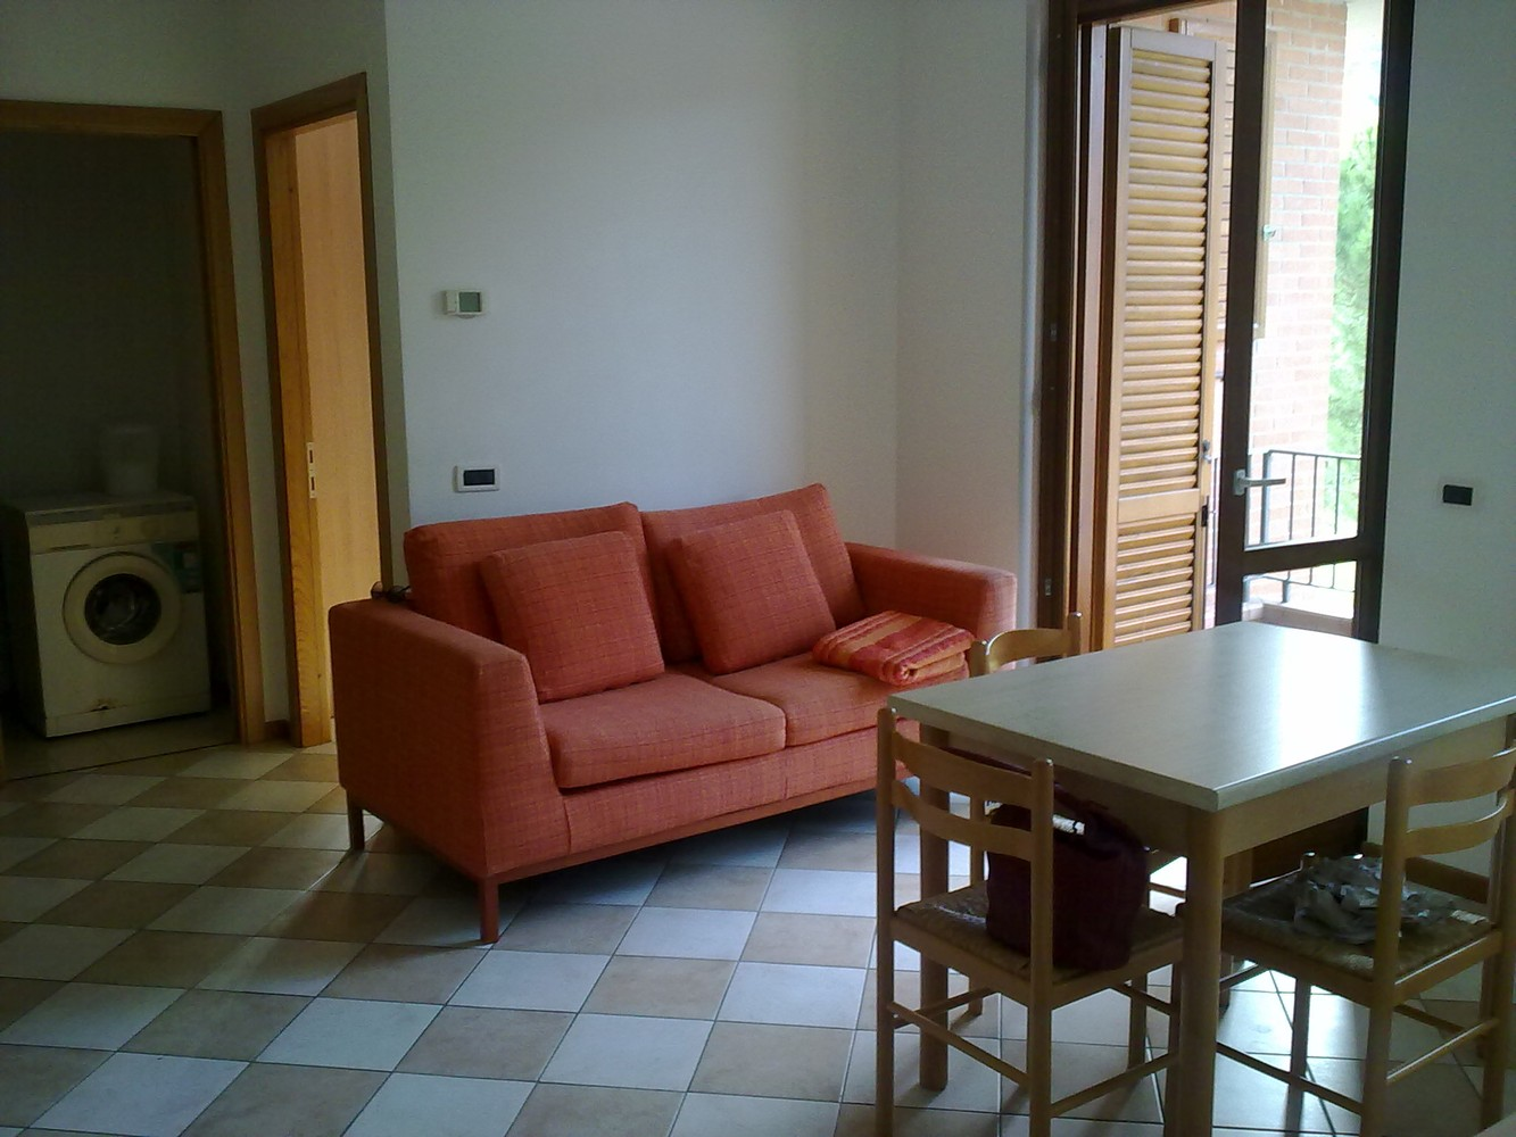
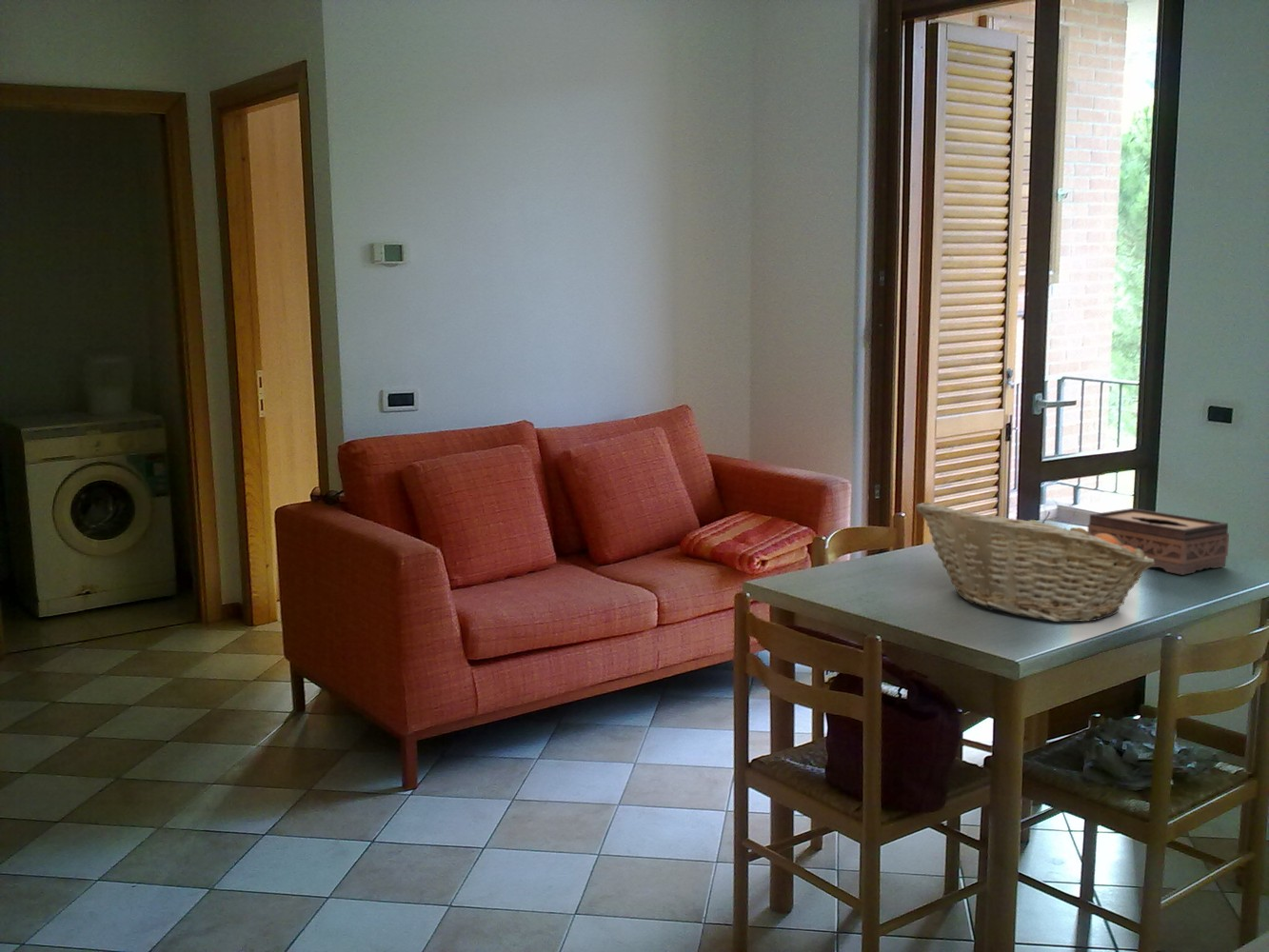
+ tissue box [1087,507,1230,576]
+ fruit basket [914,502,1155,623]
